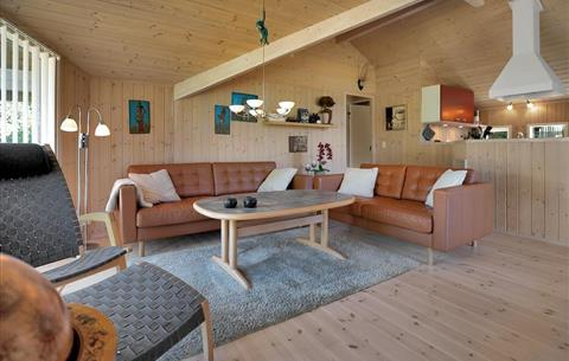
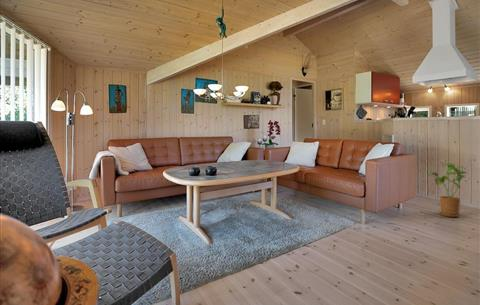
+ house plant [427,162,469,218]
